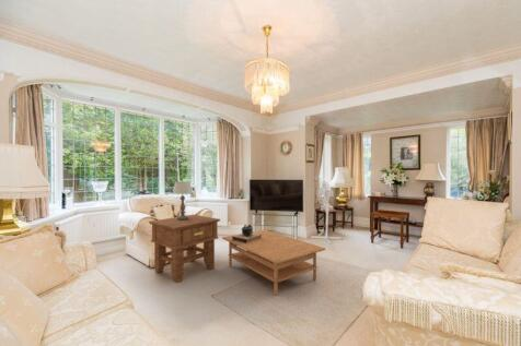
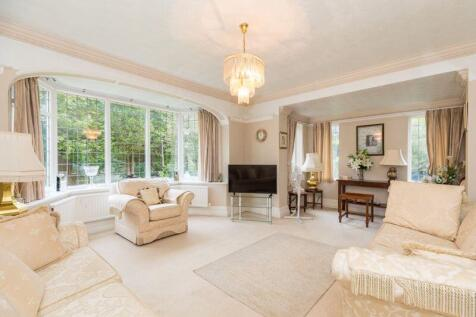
- side table [148,214,221,284]
- coffee table [221,229,326,297]
- decorative urn [232,224,262,243]
- table lamp [172,181,193,220]
